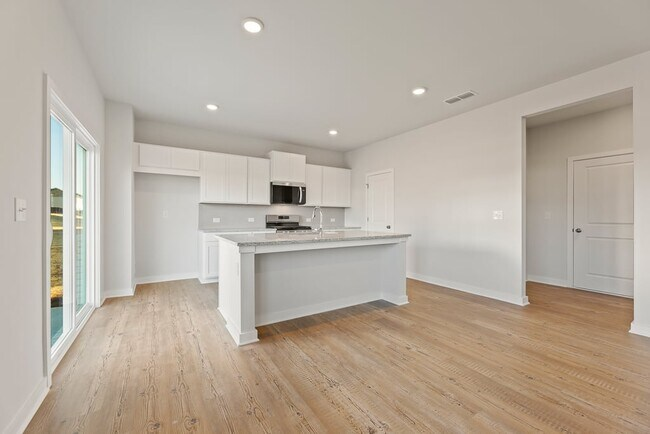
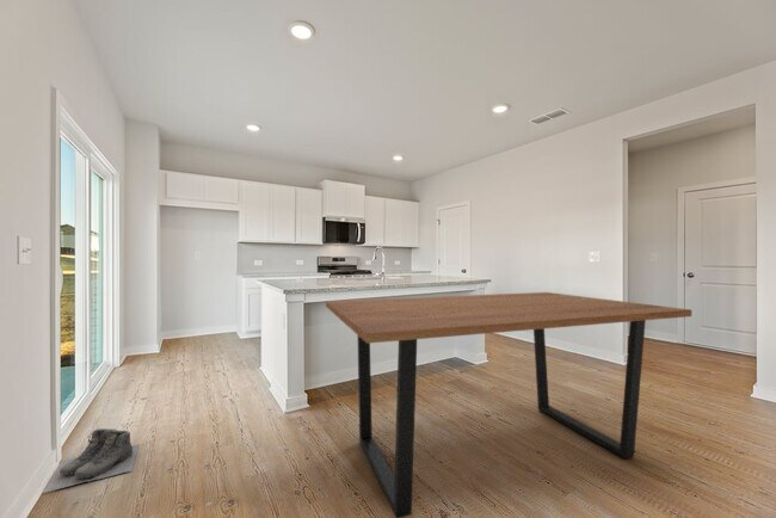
+ boots [41,427,140,494]
+ dining table [325,291,692,518]
